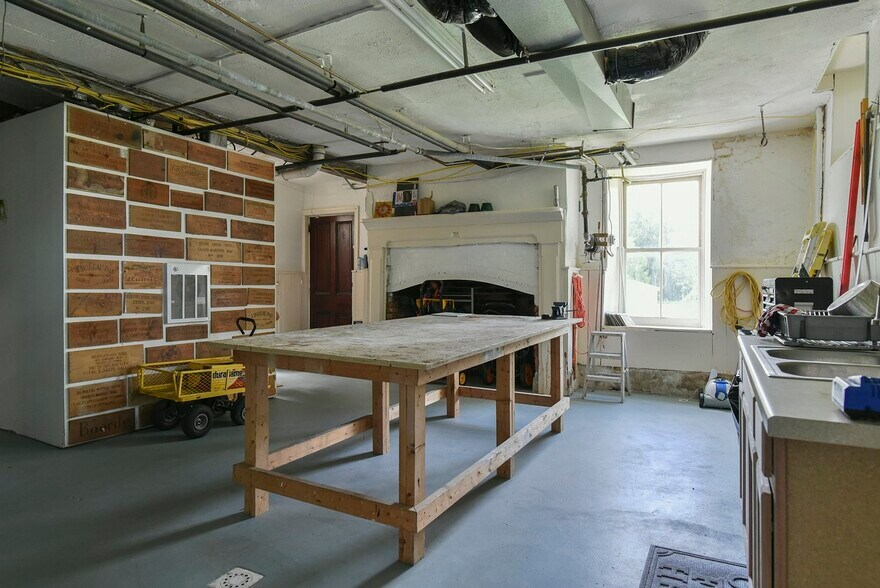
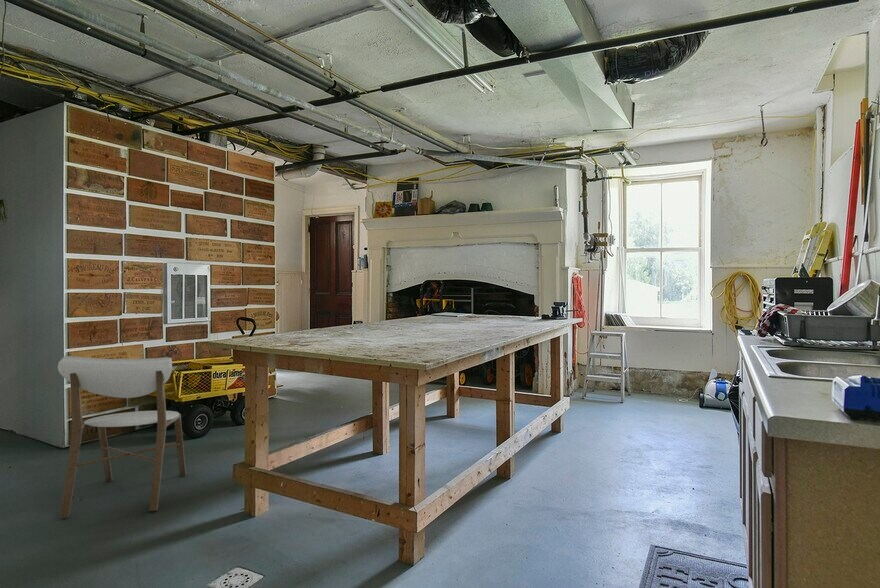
+ dining chair [57,355,187,519]
